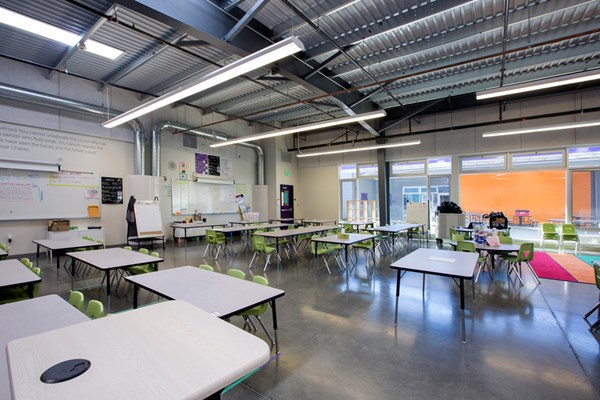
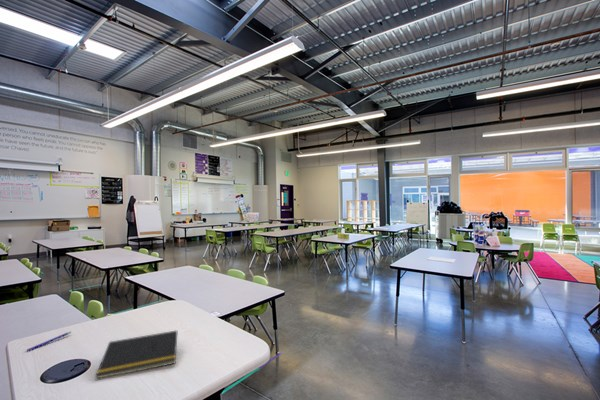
+ notepad [95,329,178,379]
+ pen [26,330,72,352]
